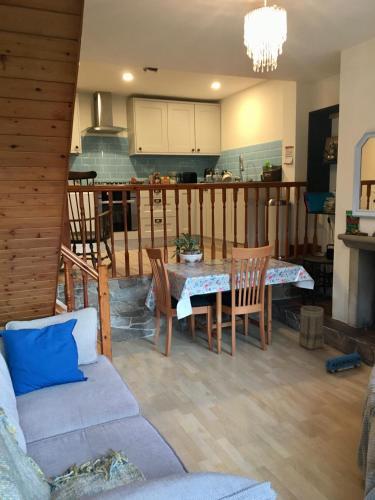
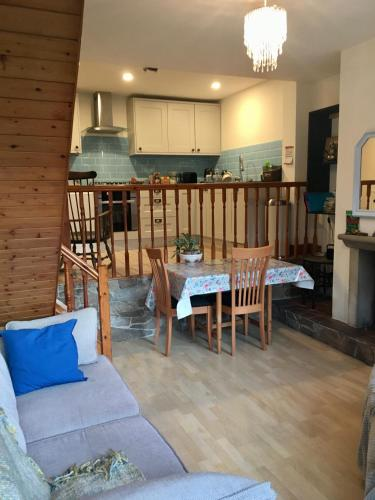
- toy train [325,352,362,374]
- basket [298,305,325,351]
